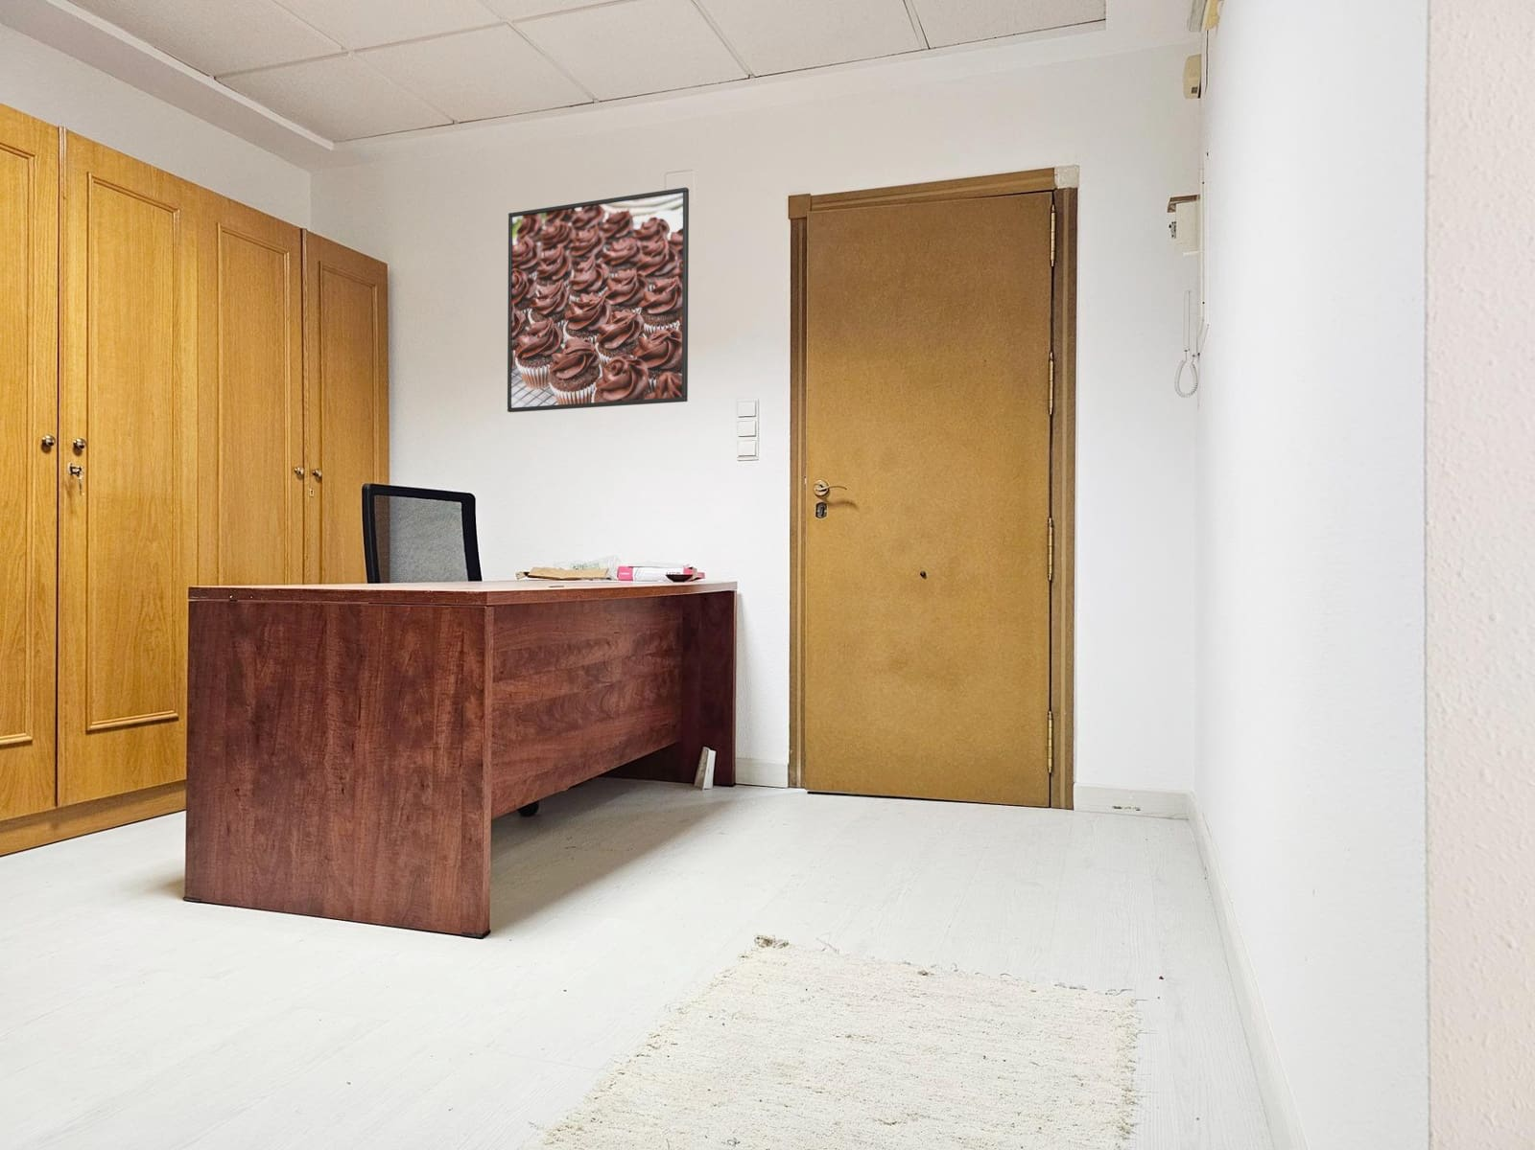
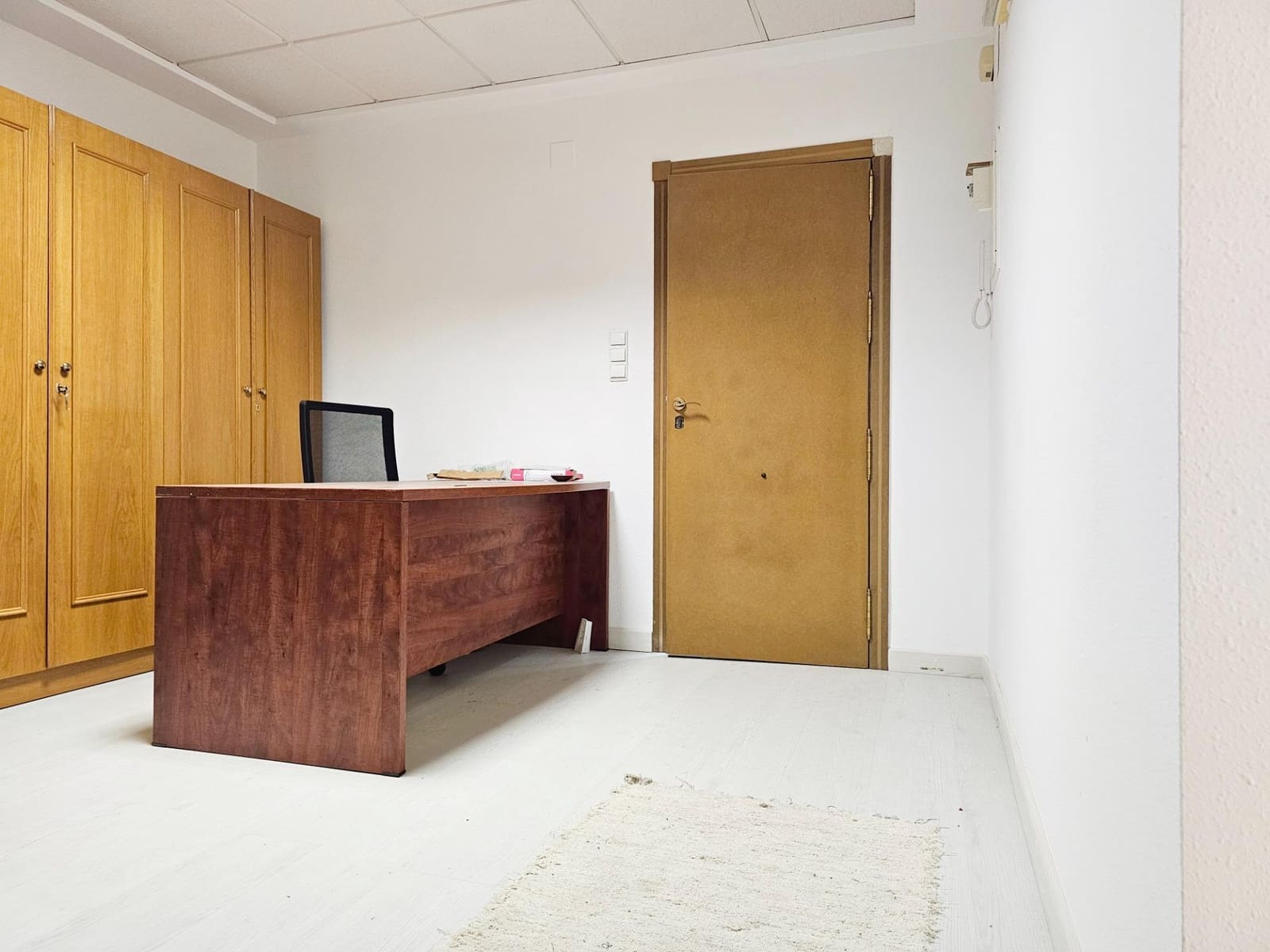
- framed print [506,187,690,413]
